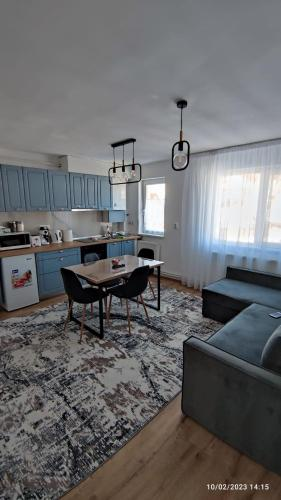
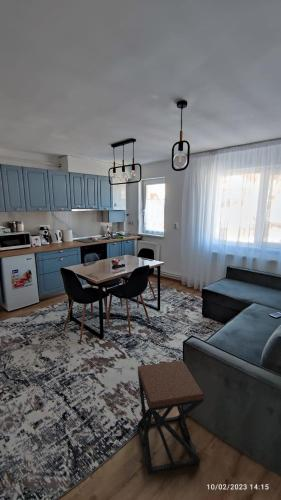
+ stool [137,359,205,475]
